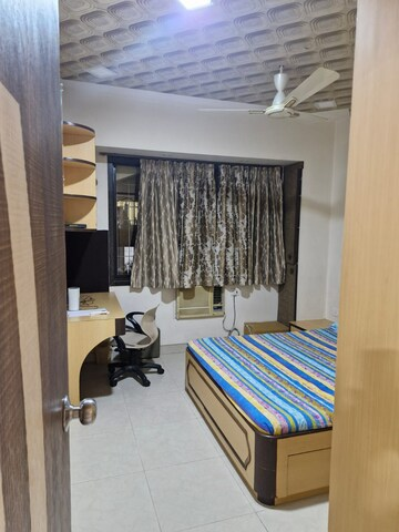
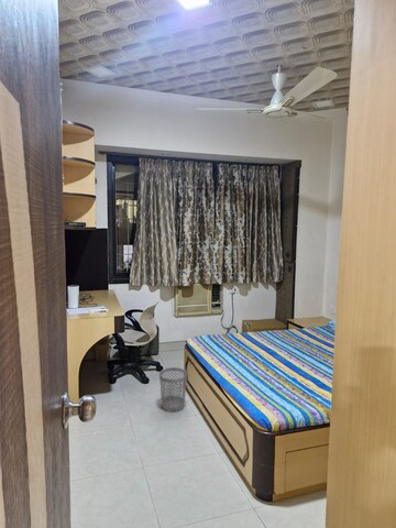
+ wastebasket [158,366,188,413]
